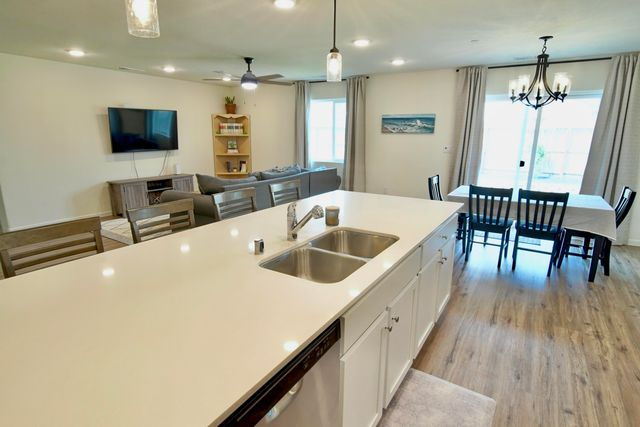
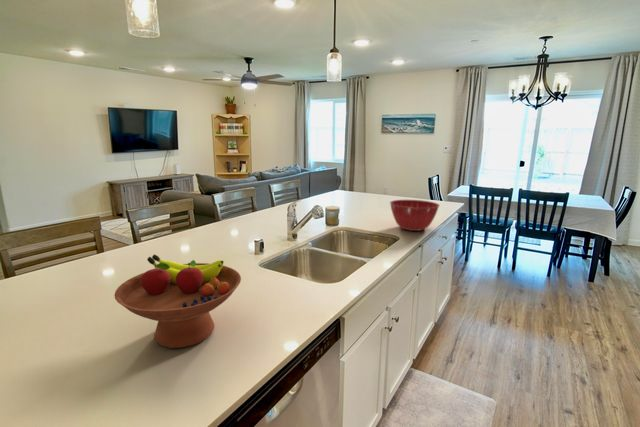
+ fruit bowl [113,253,242,350]
+ mixing bowl [389,199,441,232]
